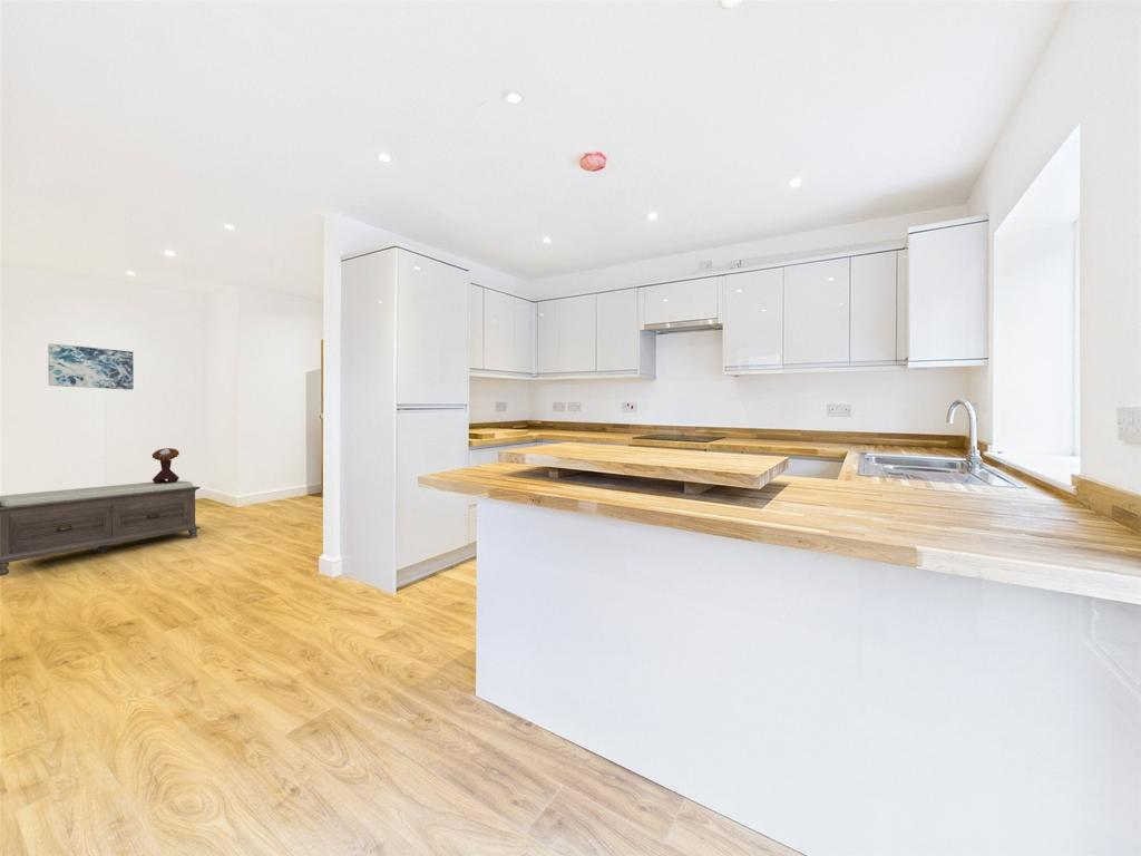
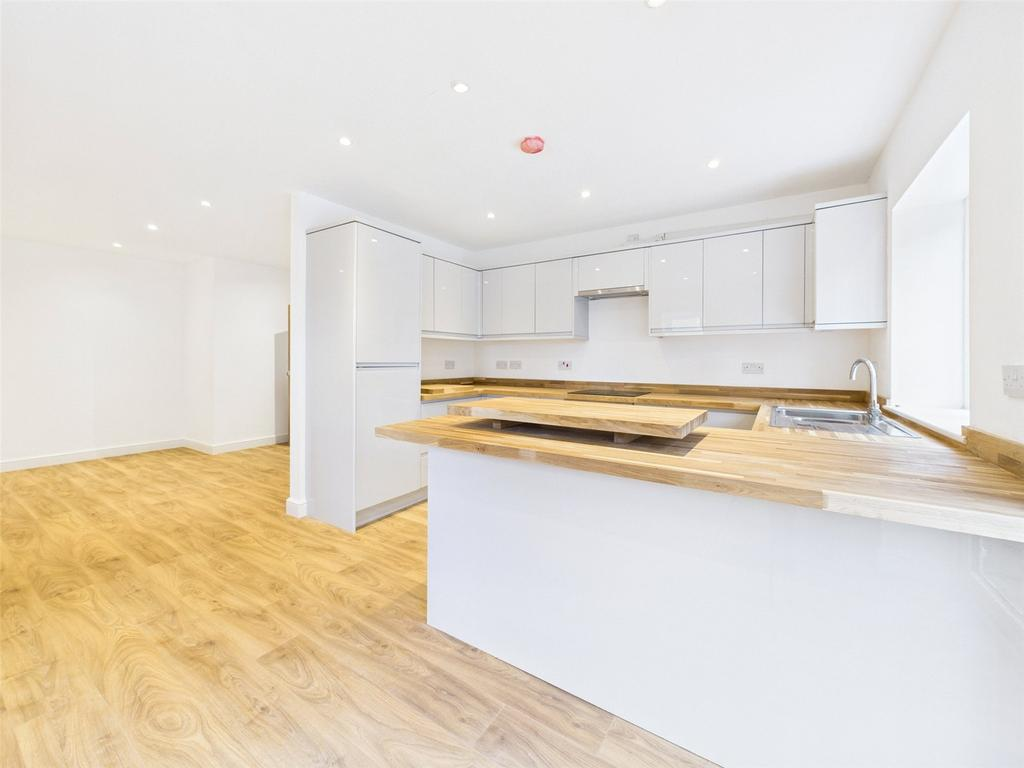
- mushroom [152,447,181,484]
- bench [0,479,202,577]
- wall art [47,342,135,391]
